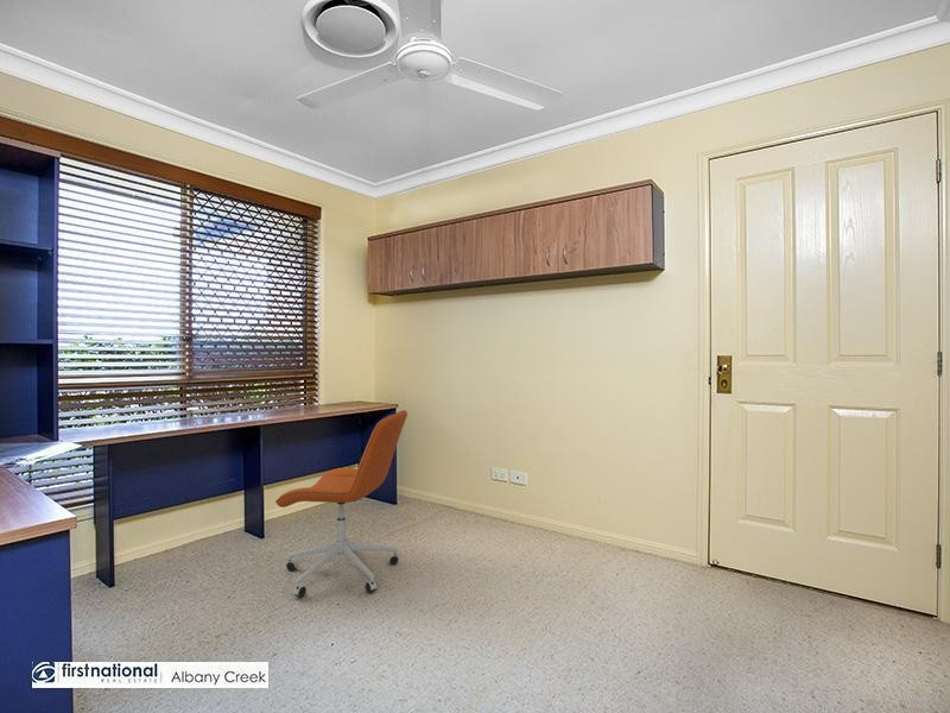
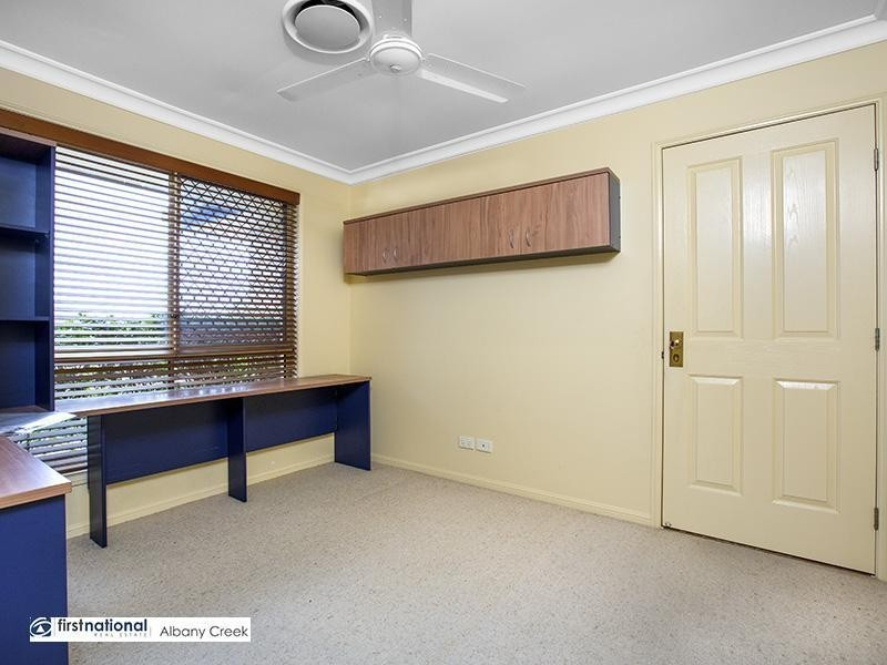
- office chair [274,409,408,599]
